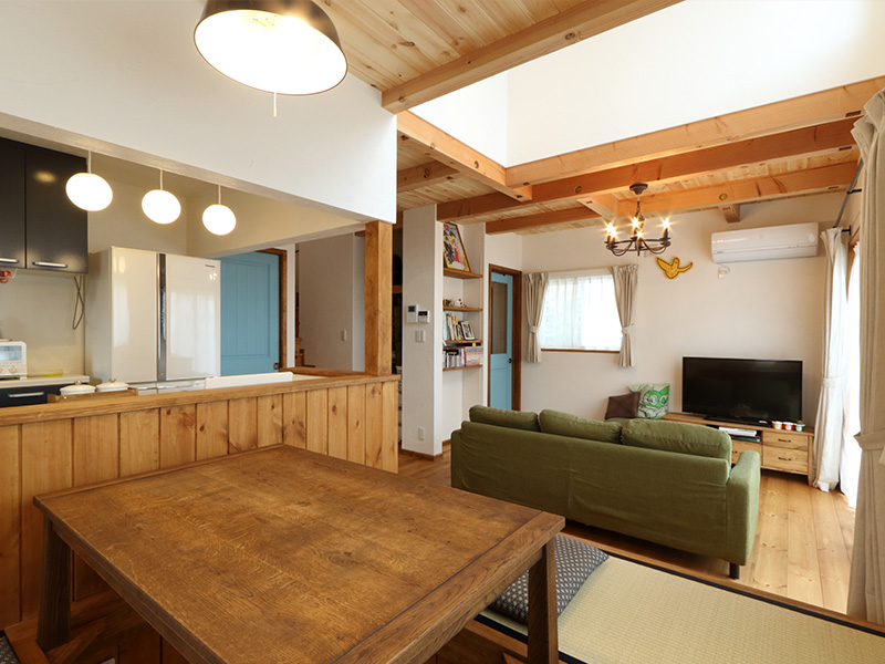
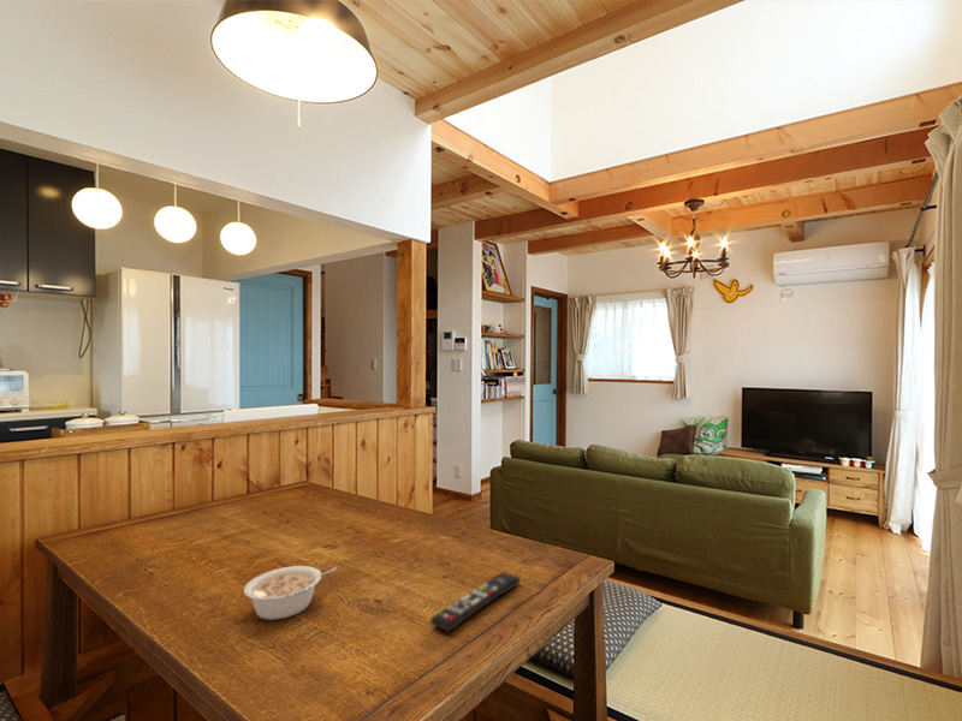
+ legume [243,565,338,621]
+ remote control [429,571,521,632]
